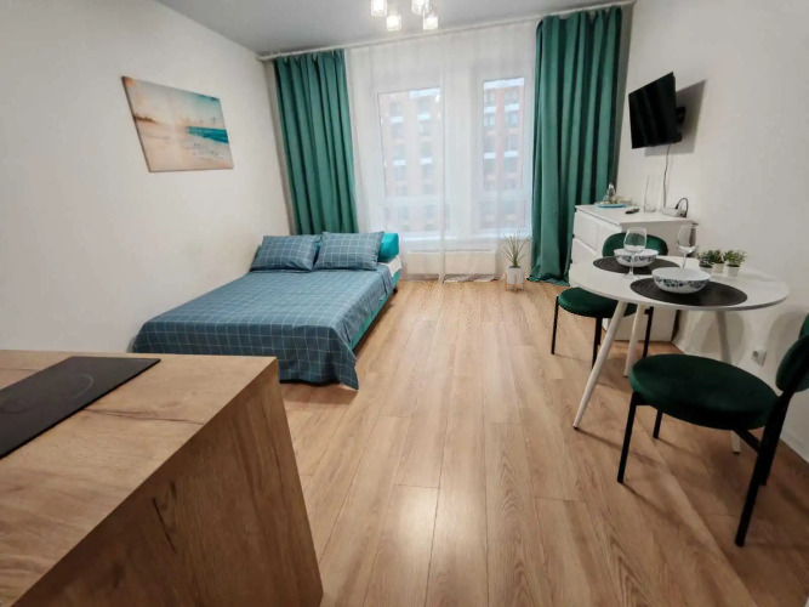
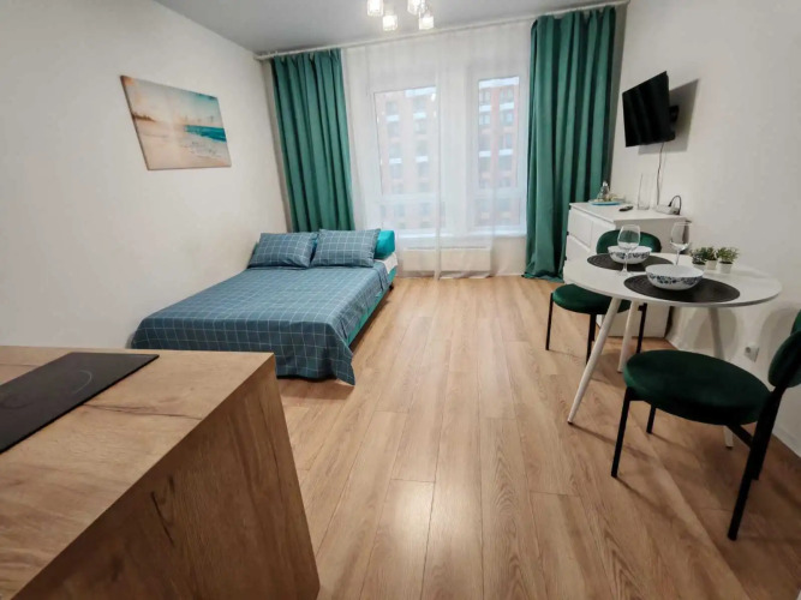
- house plant [502,225,534,294]
